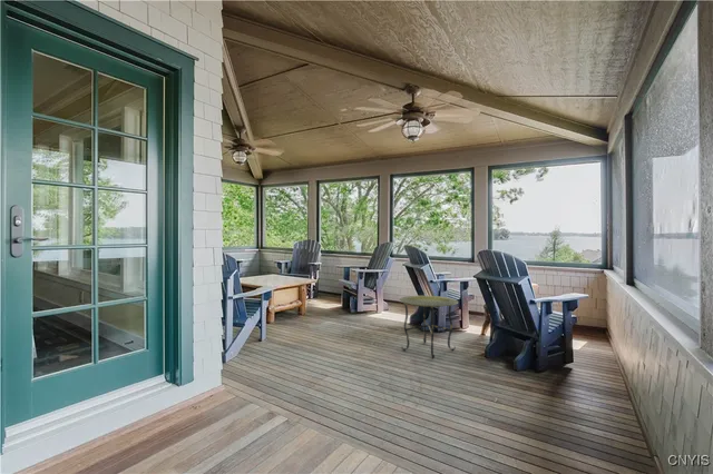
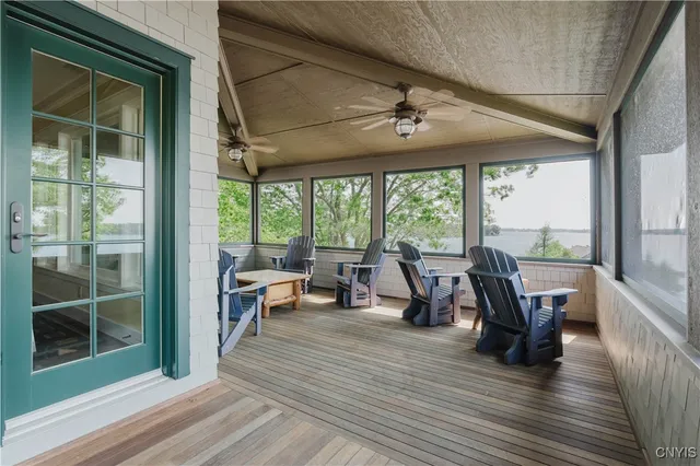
- side table [398,295,459,361]
